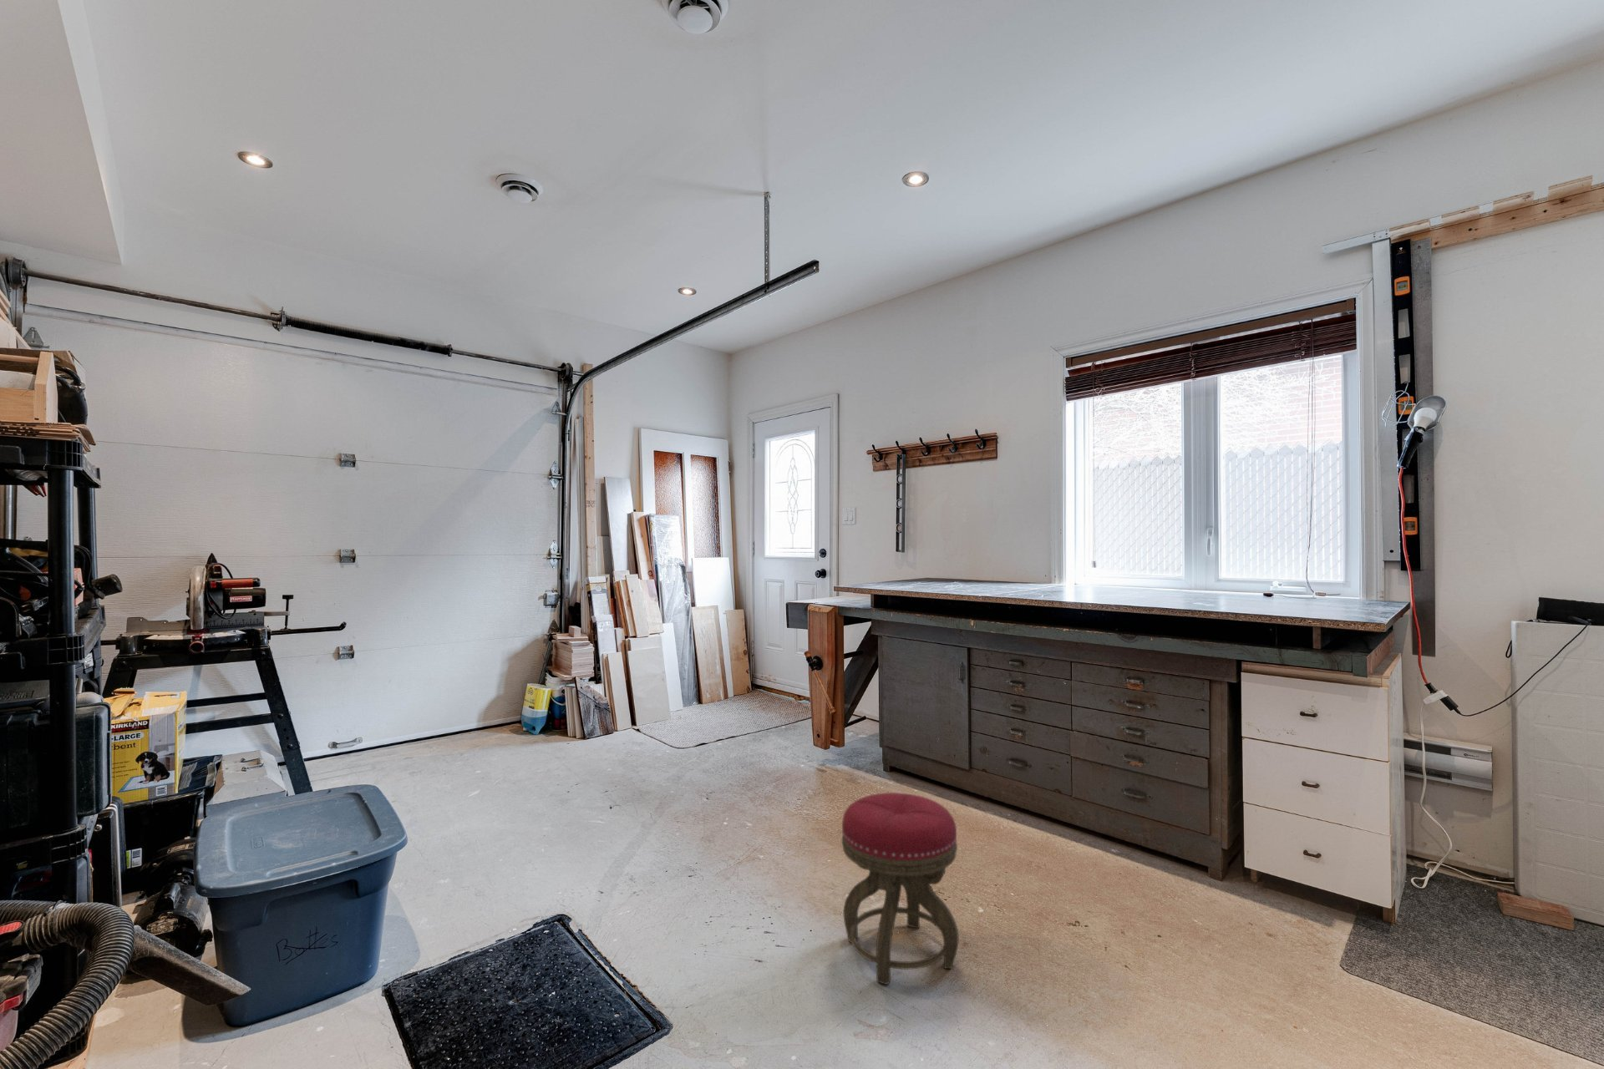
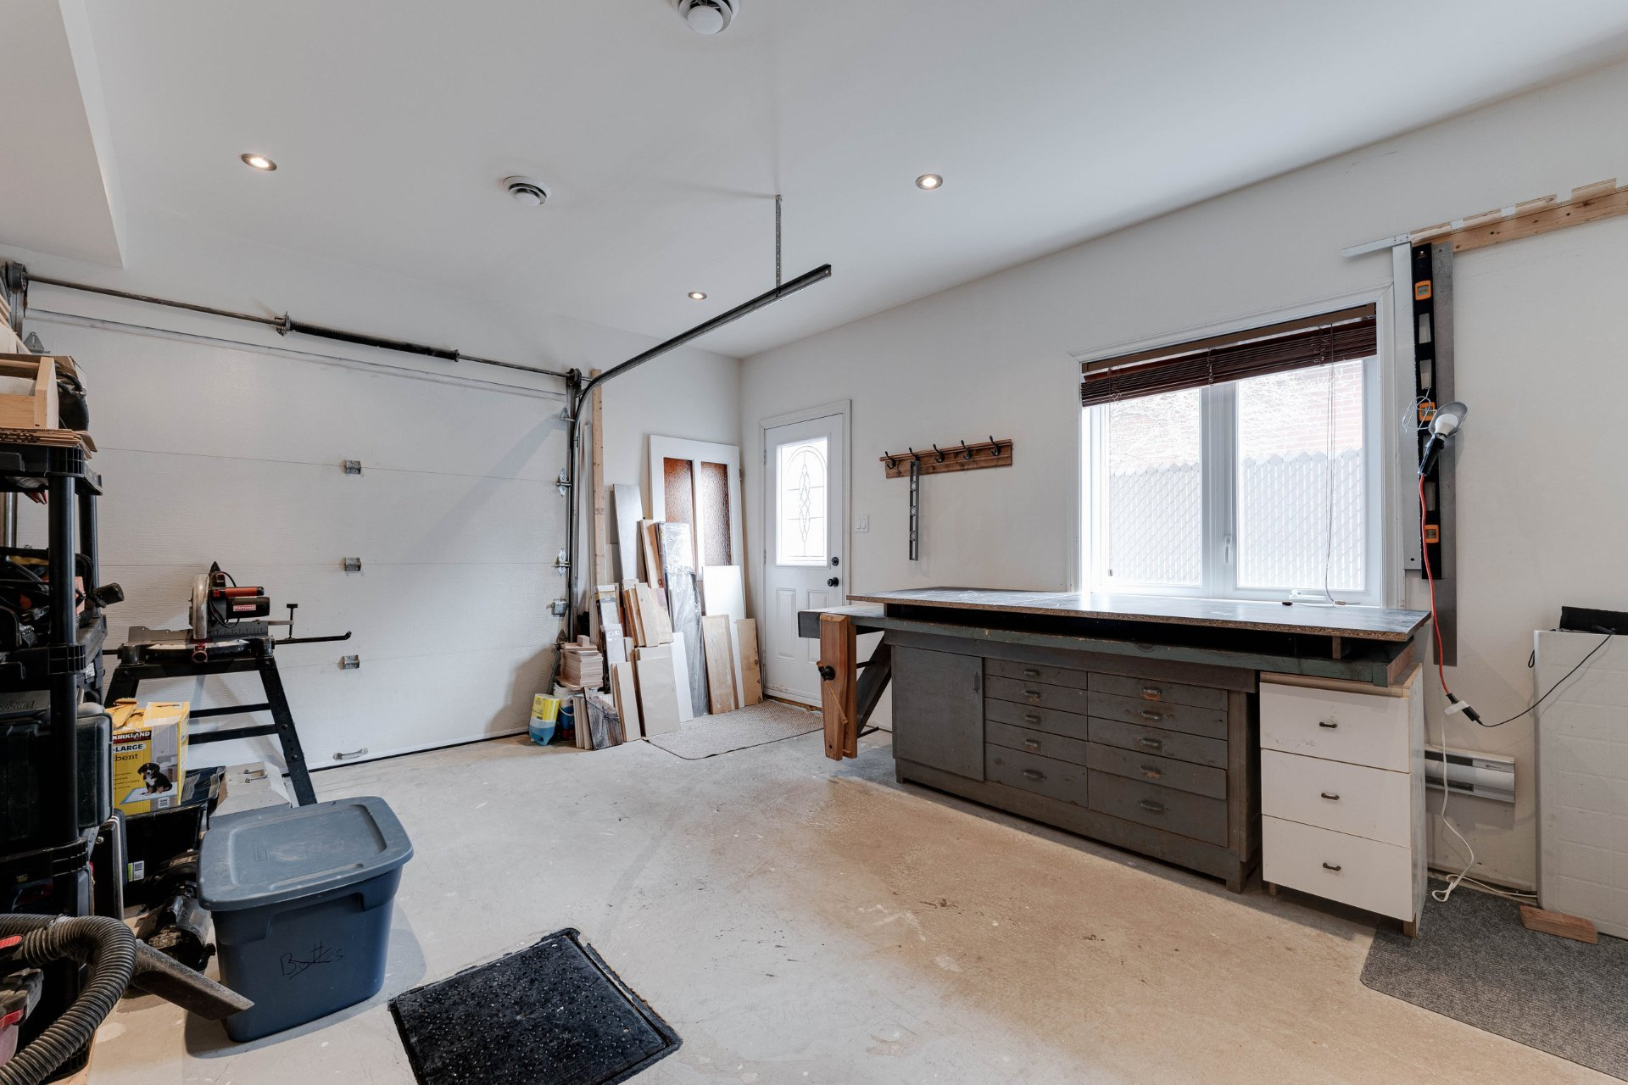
- stool [841,792,960,985]
